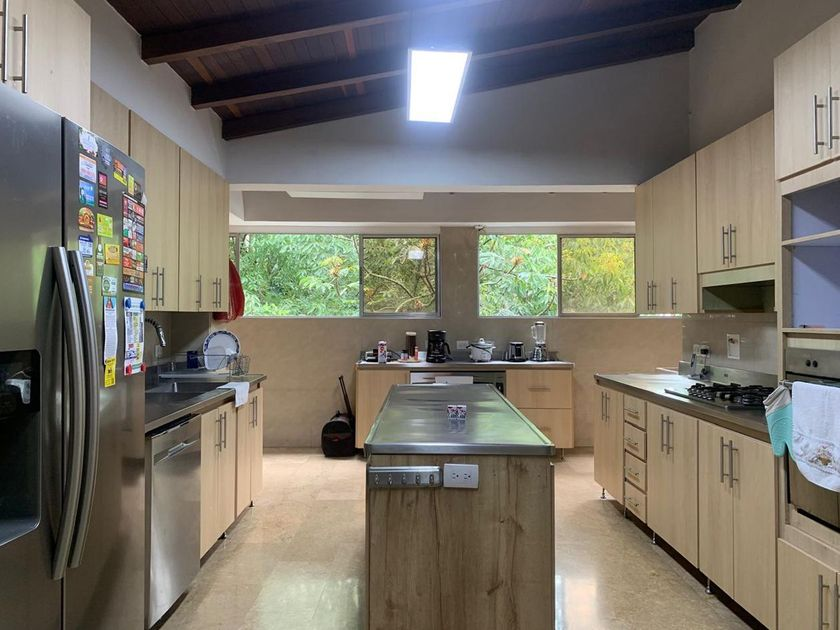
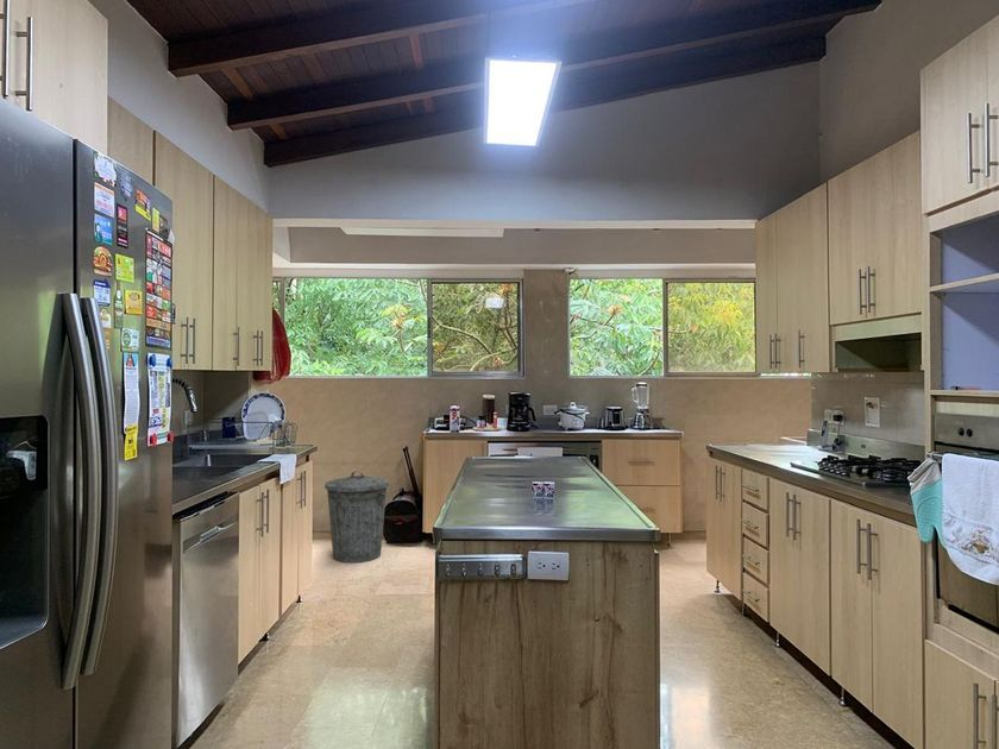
+ trash can [323,470,390,564]
